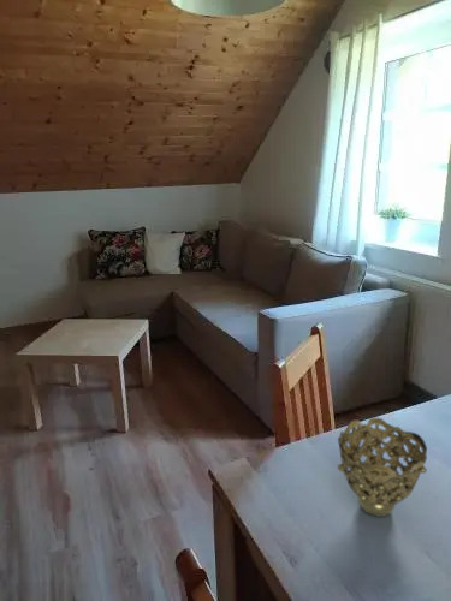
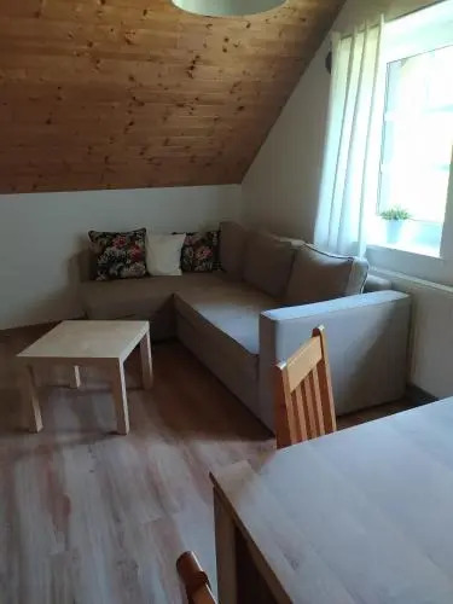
- decorative bowl [337,417,428,518]
